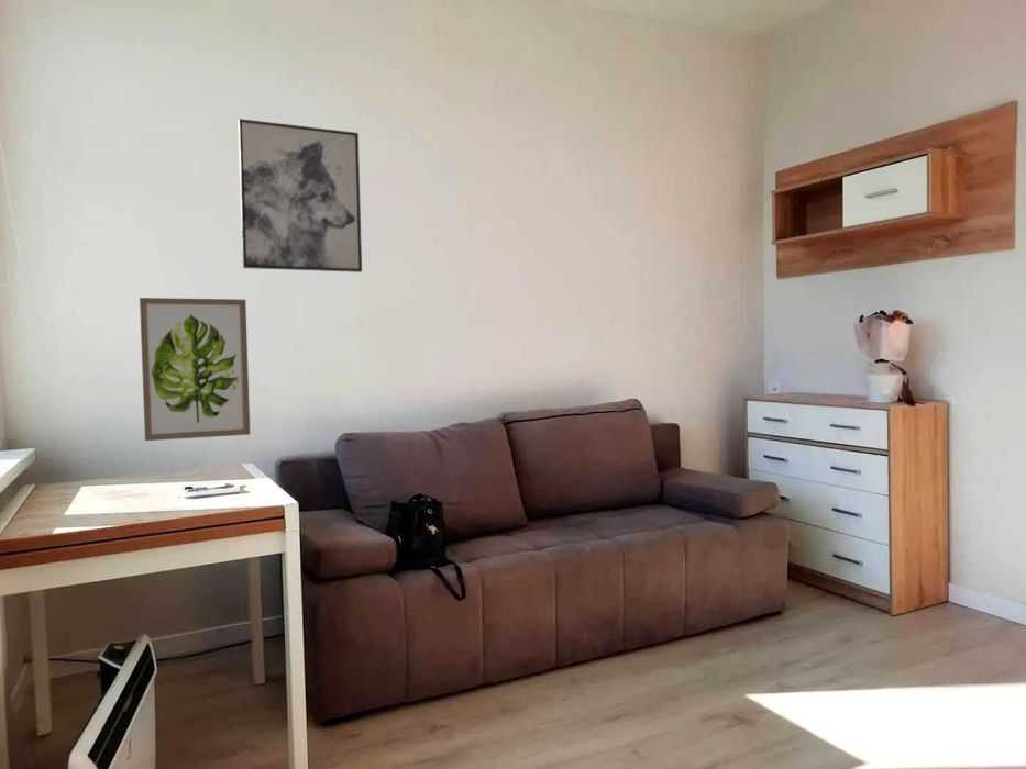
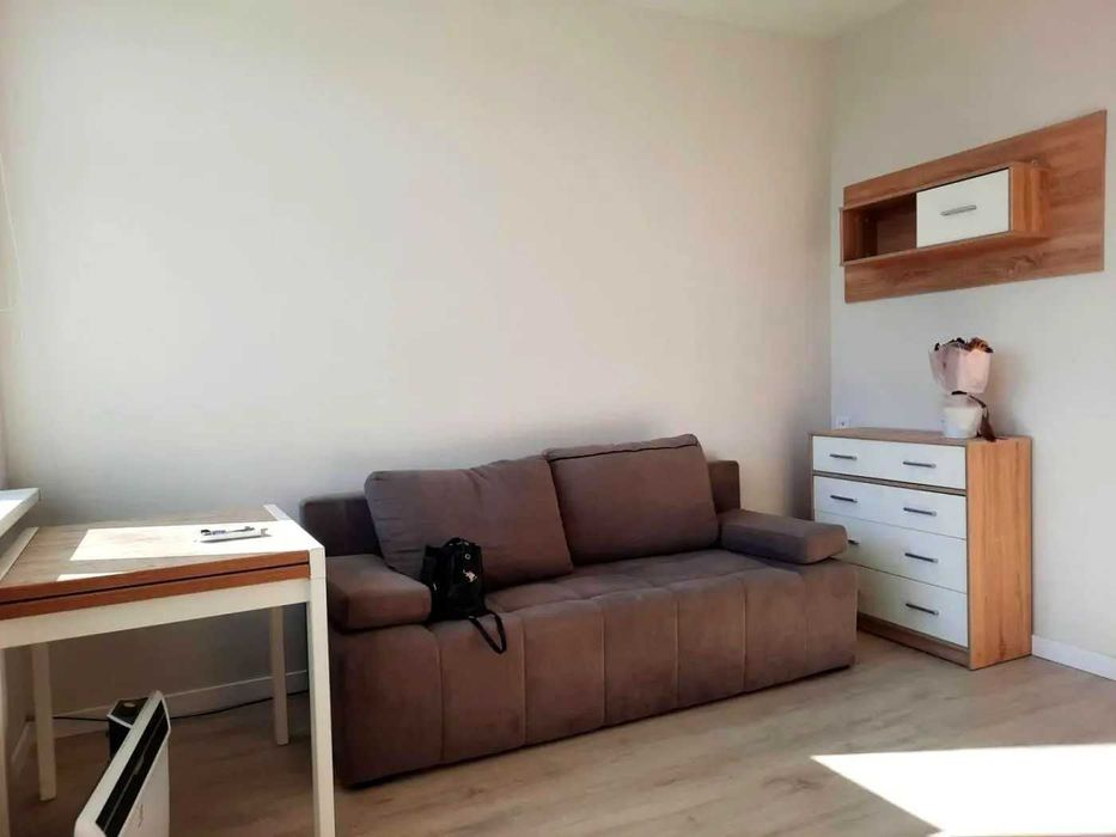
- wall art [236,118,363,274]
- wall art [139,297,251,442]
